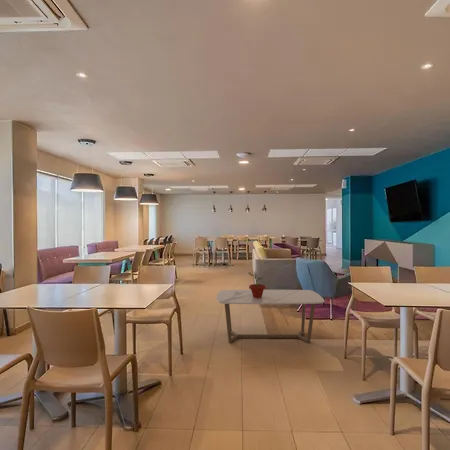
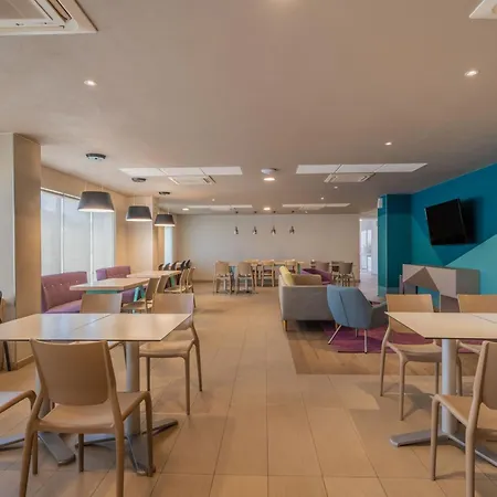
- coffee table [216,289,326,344]
- potted plant [247,270,267,298]
